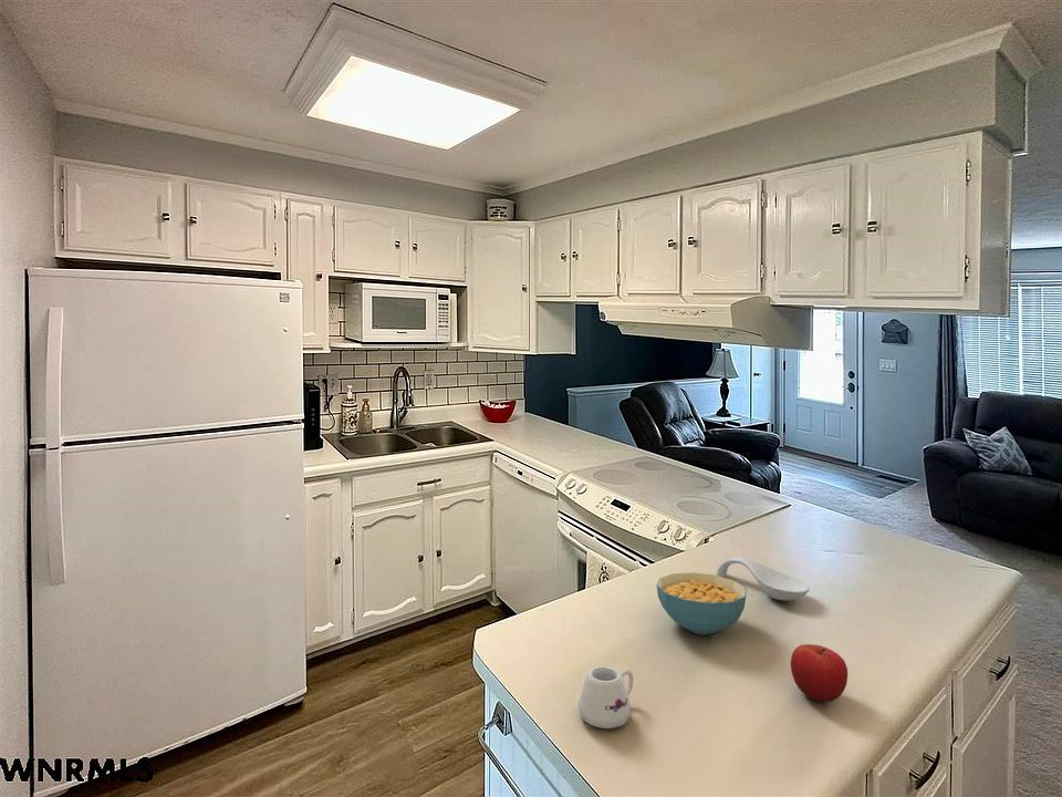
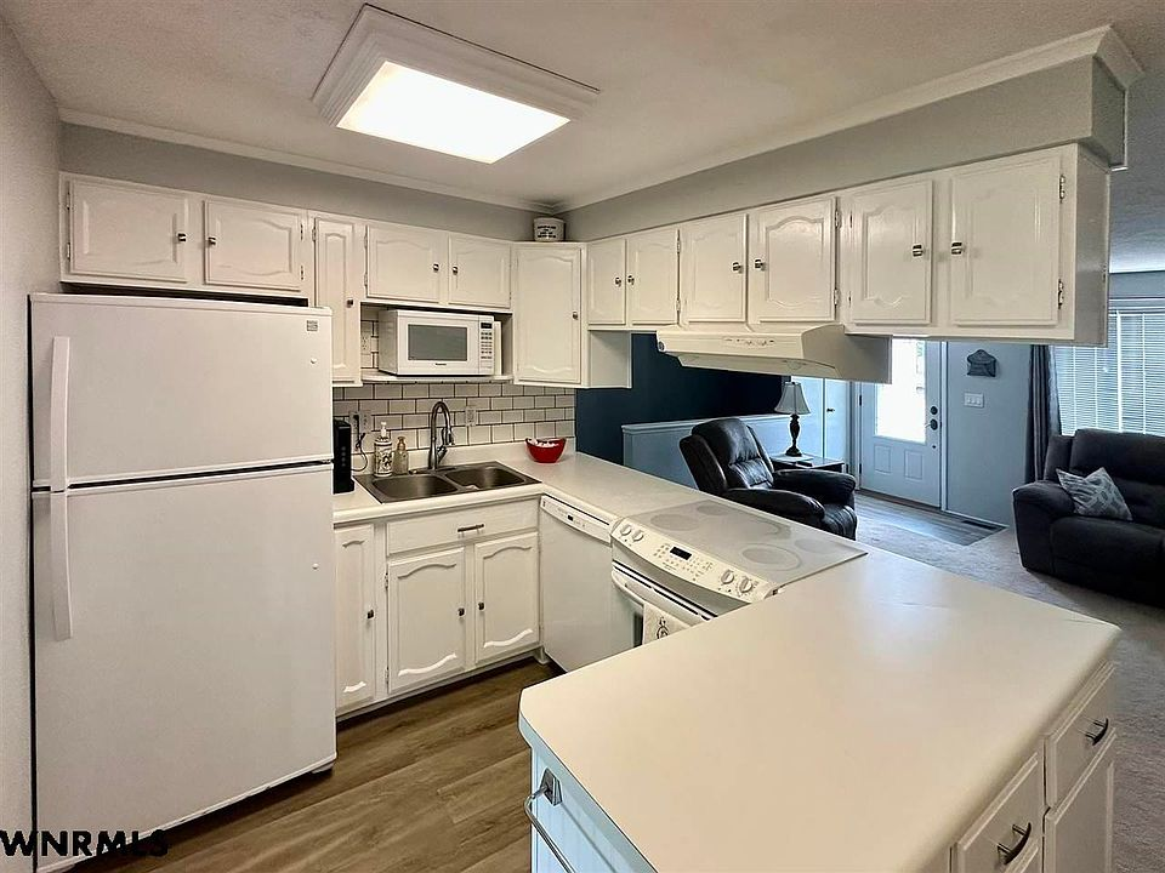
- spoon rest [715,557,811,602]
- fruit [790,643,848,703]
- cereal bowl [656,571,748,635]
- mug [577,665,634,729]
